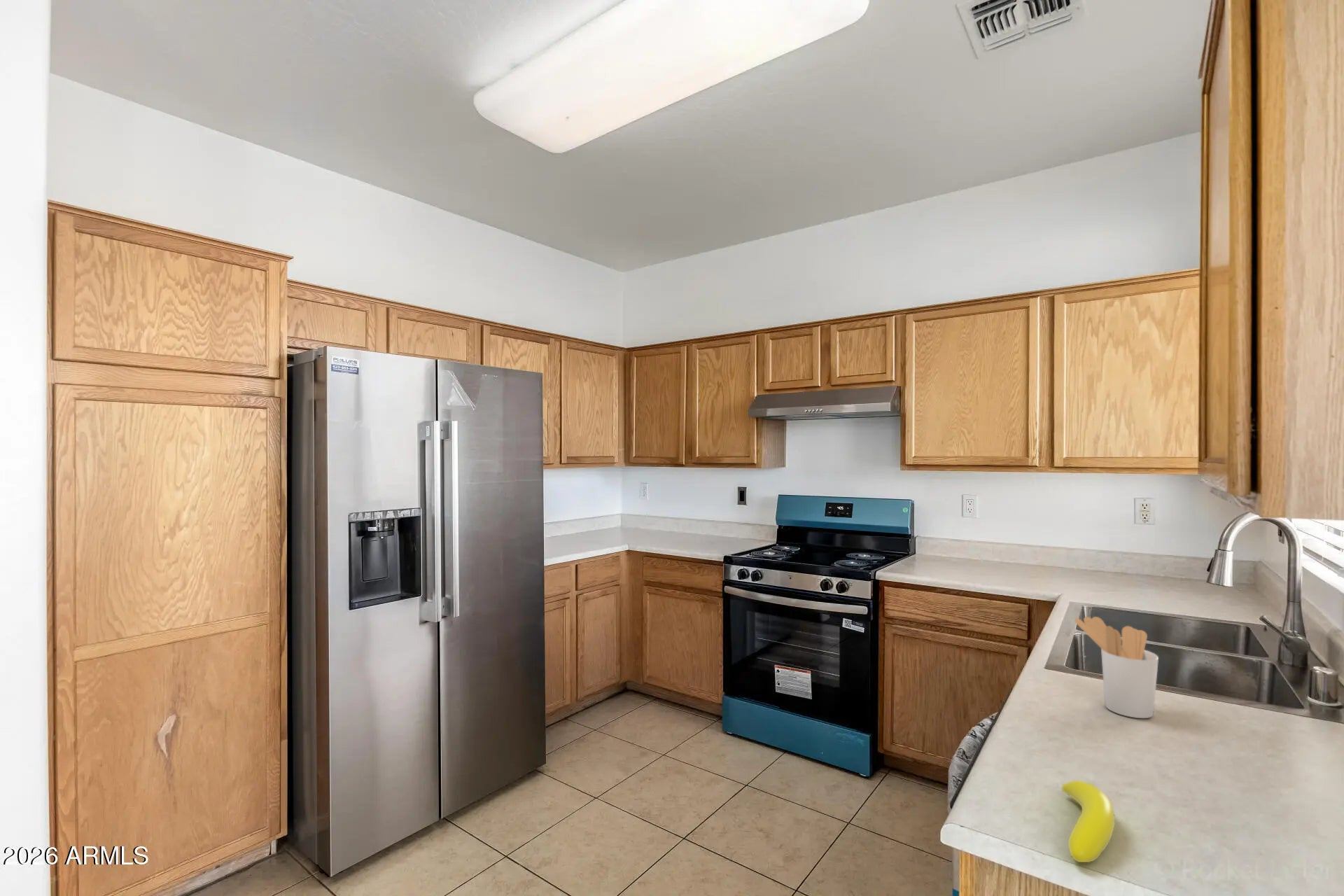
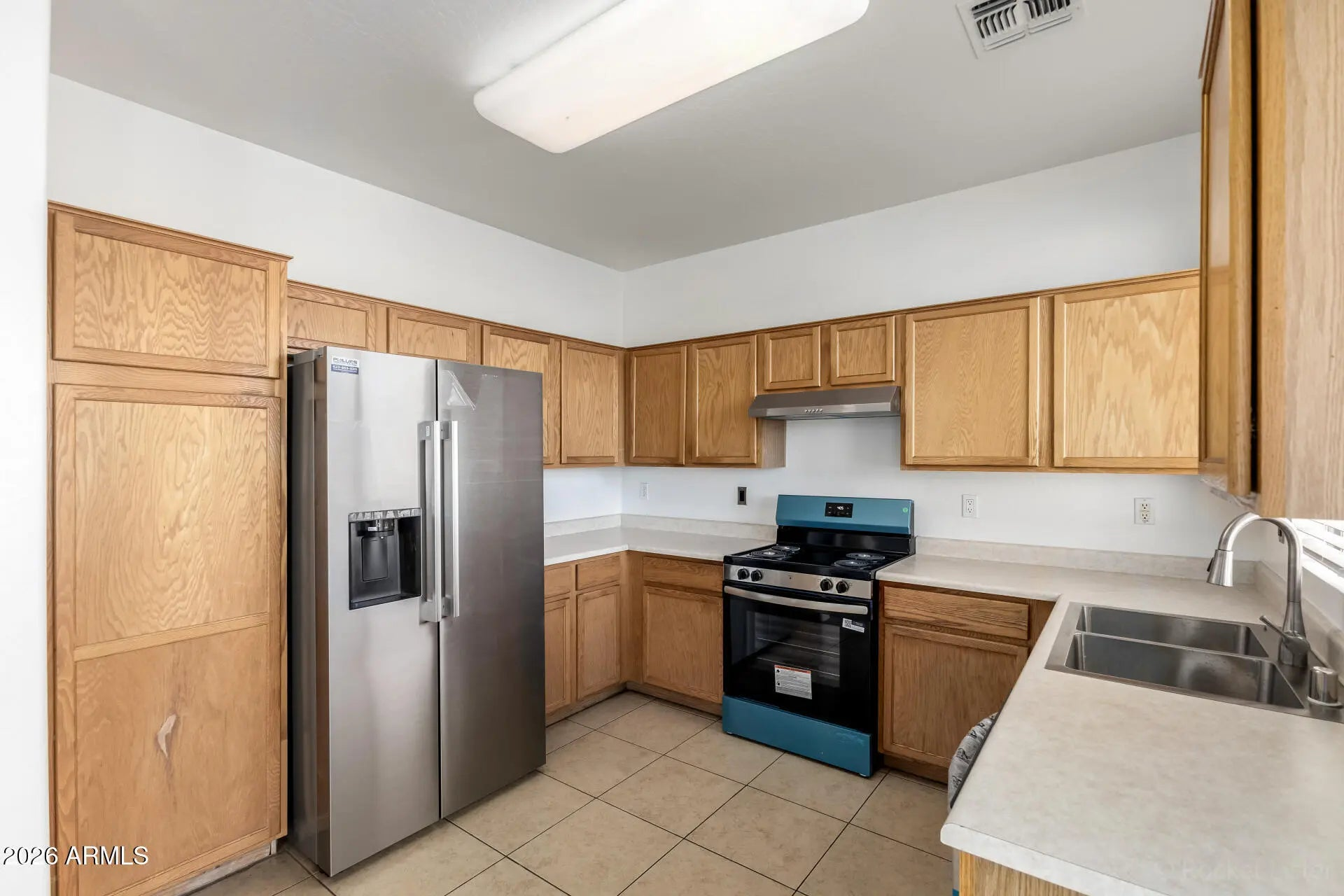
- banana [1061,780,1116,863]
- utensil holder [1074,616,1159,719]
